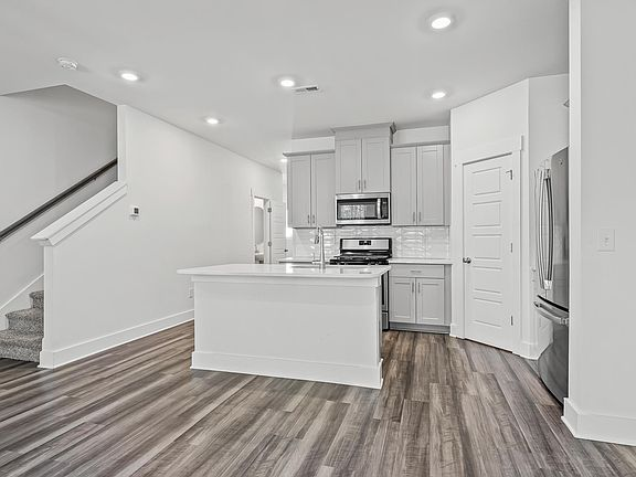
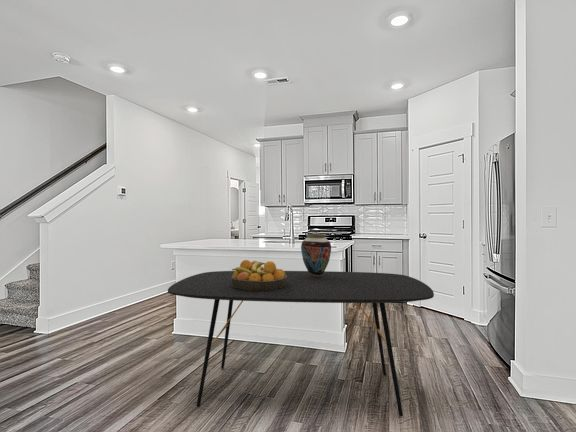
+ fruit bowl [231,259,287,290]
+ vase [300,233,332,277]
+ dining table [167,270,435,417]
